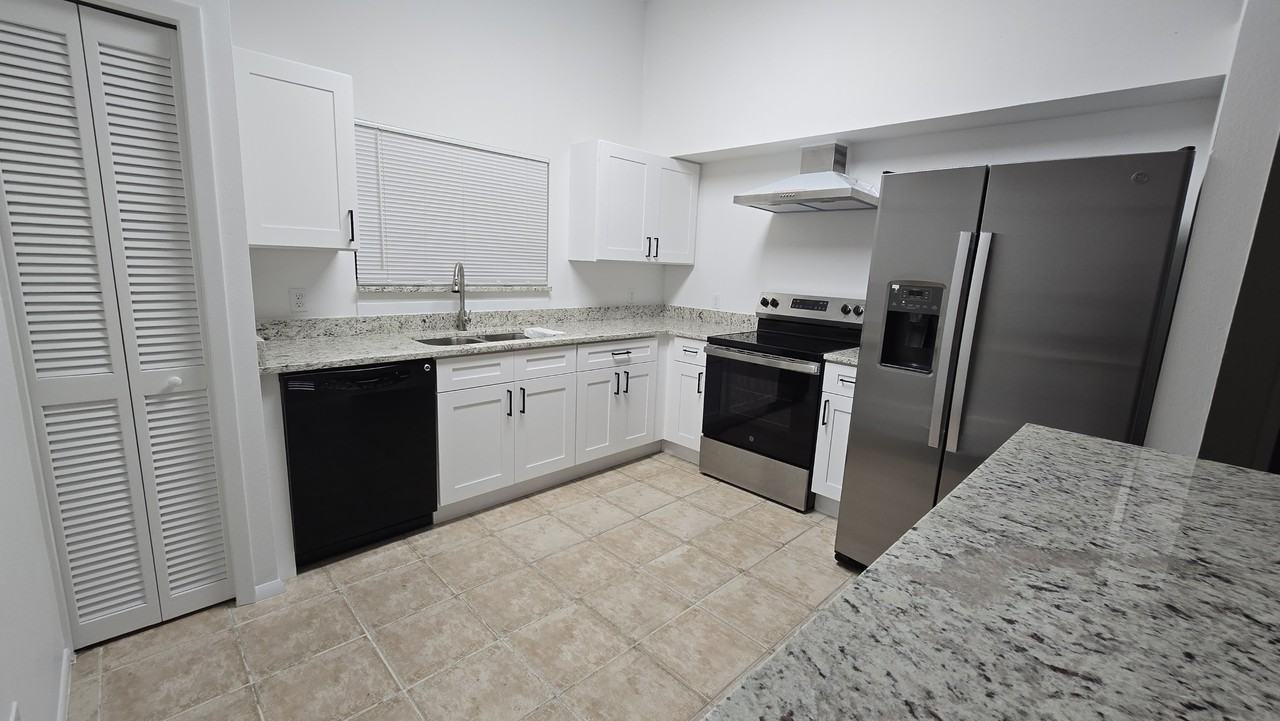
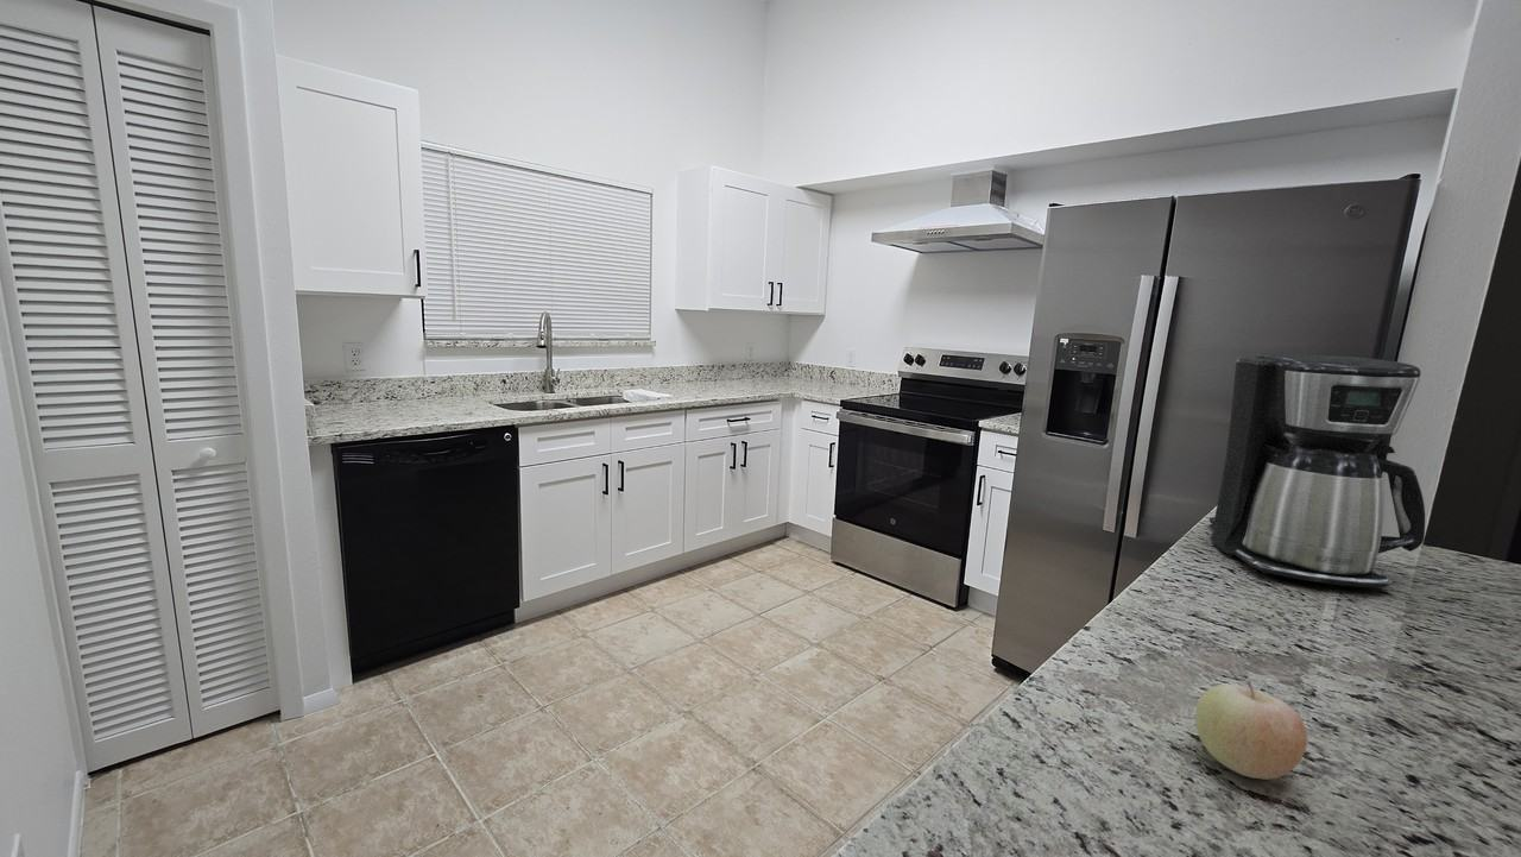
+ coffee maker [1208,353,1426,588]
+ fruit [1194,678,1308,781]
